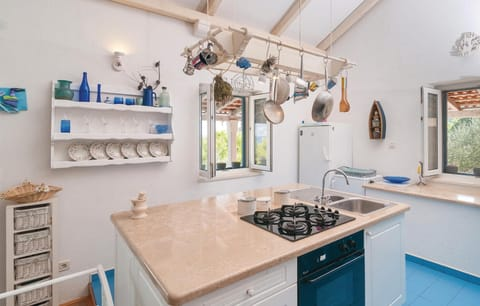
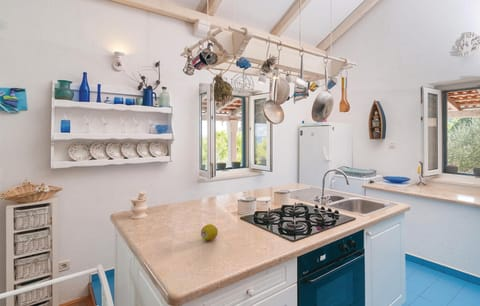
+ lemon [200,223,219,242]
